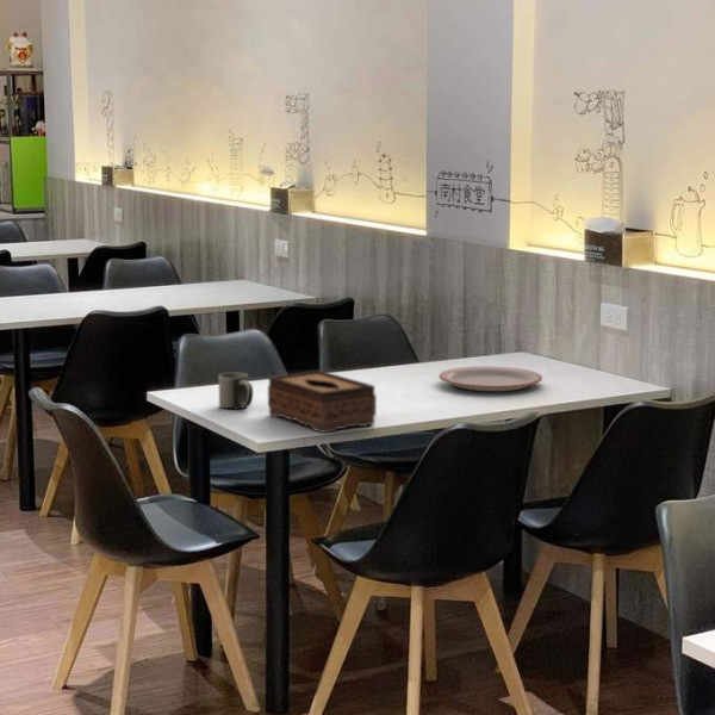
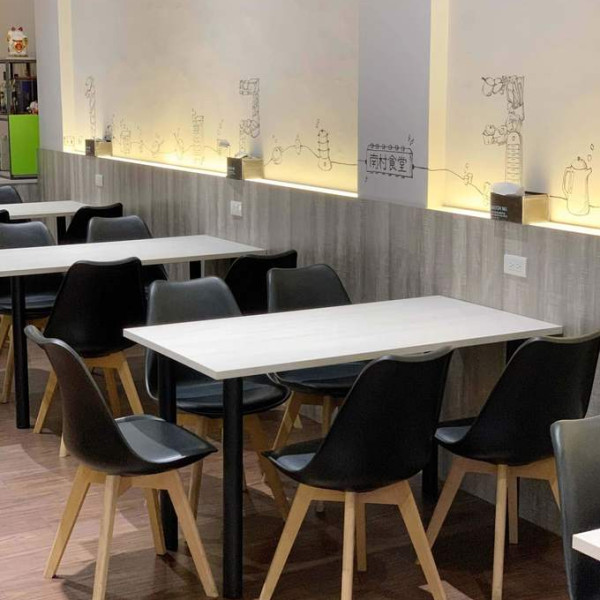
- mug [217,372,254,410]
- tissue box [267,369,378,434]
- plate [437,365,543,392]
